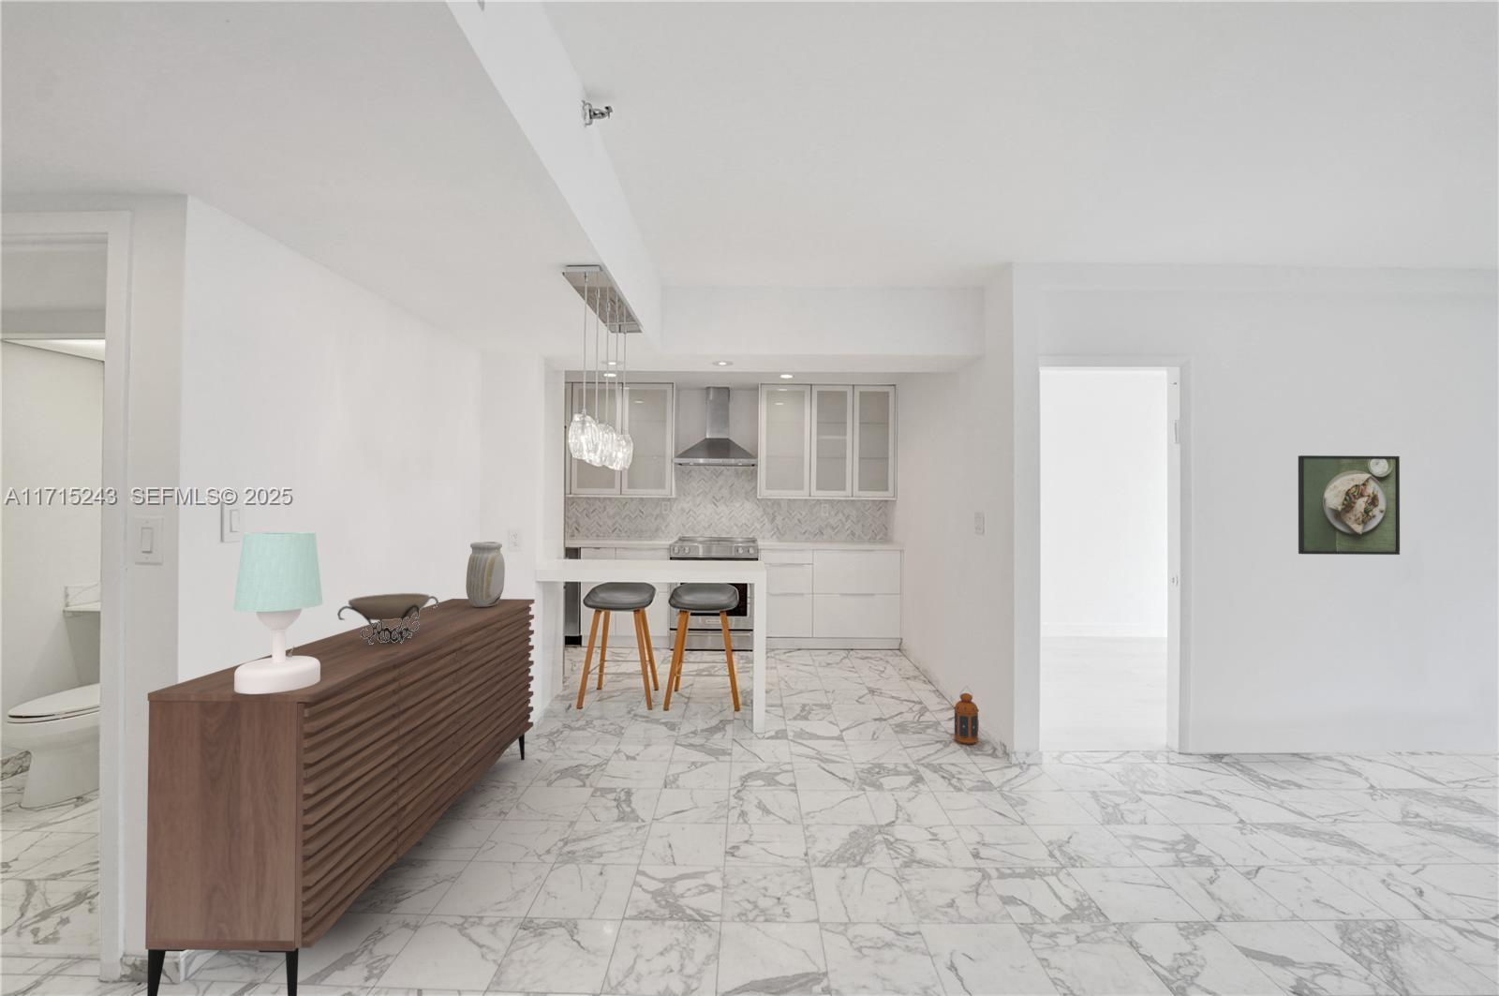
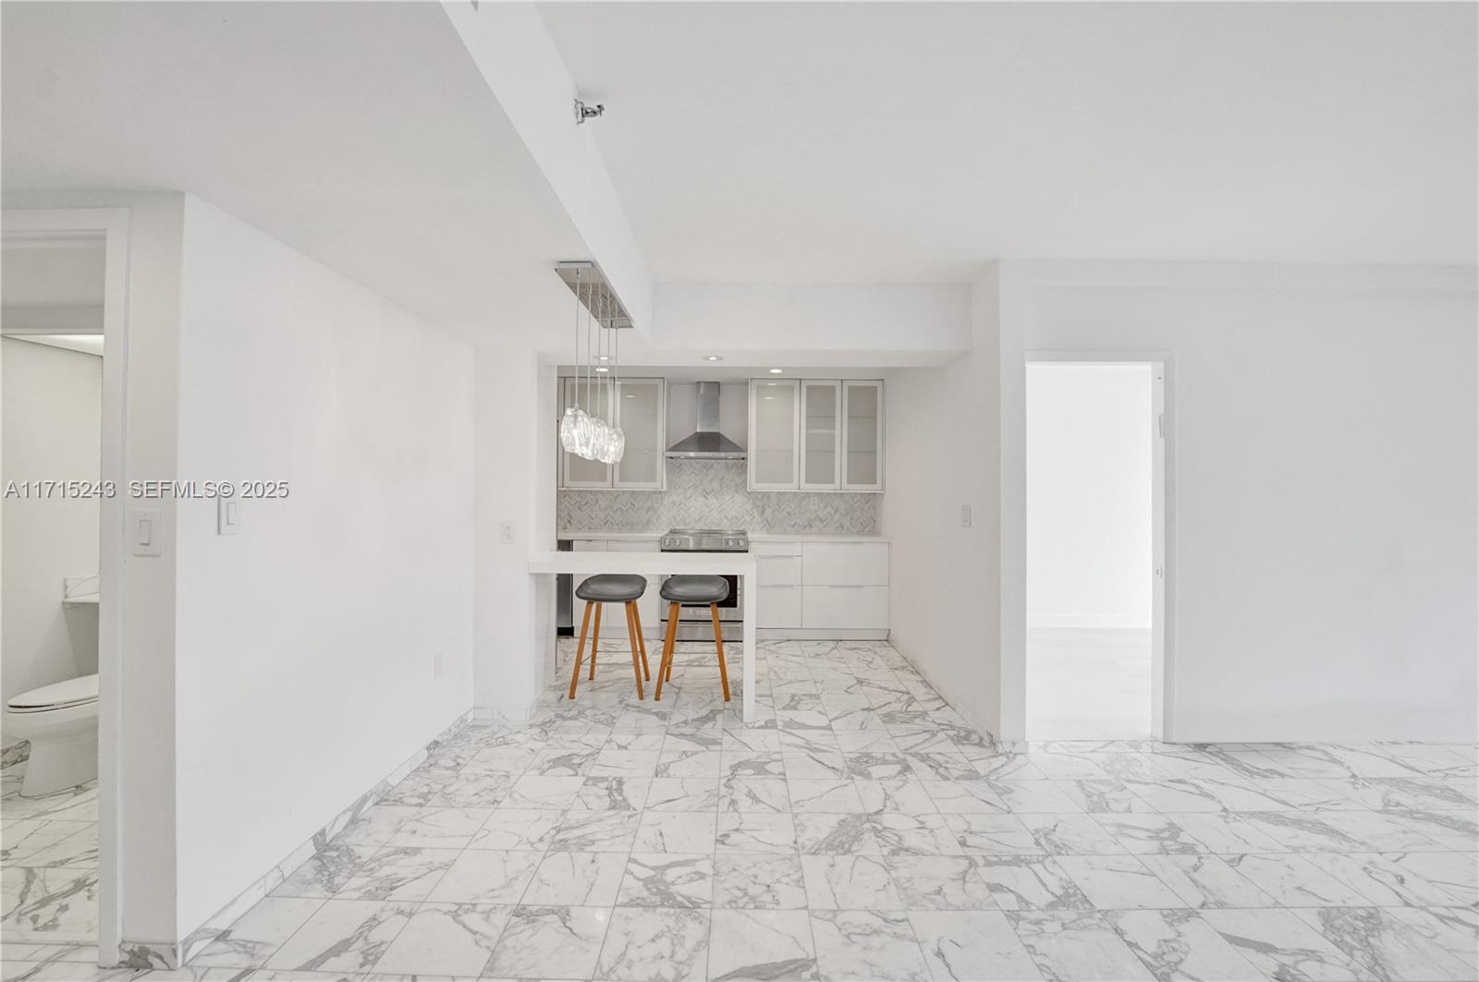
- table lamp [232,530,323,695]
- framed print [1298,455,1400,556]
- sideboard [144,598,536,996]
- vase [464,540,506,607]
- decorative bowl [337,592,439,645]
- lantern [952,685,980,745]
